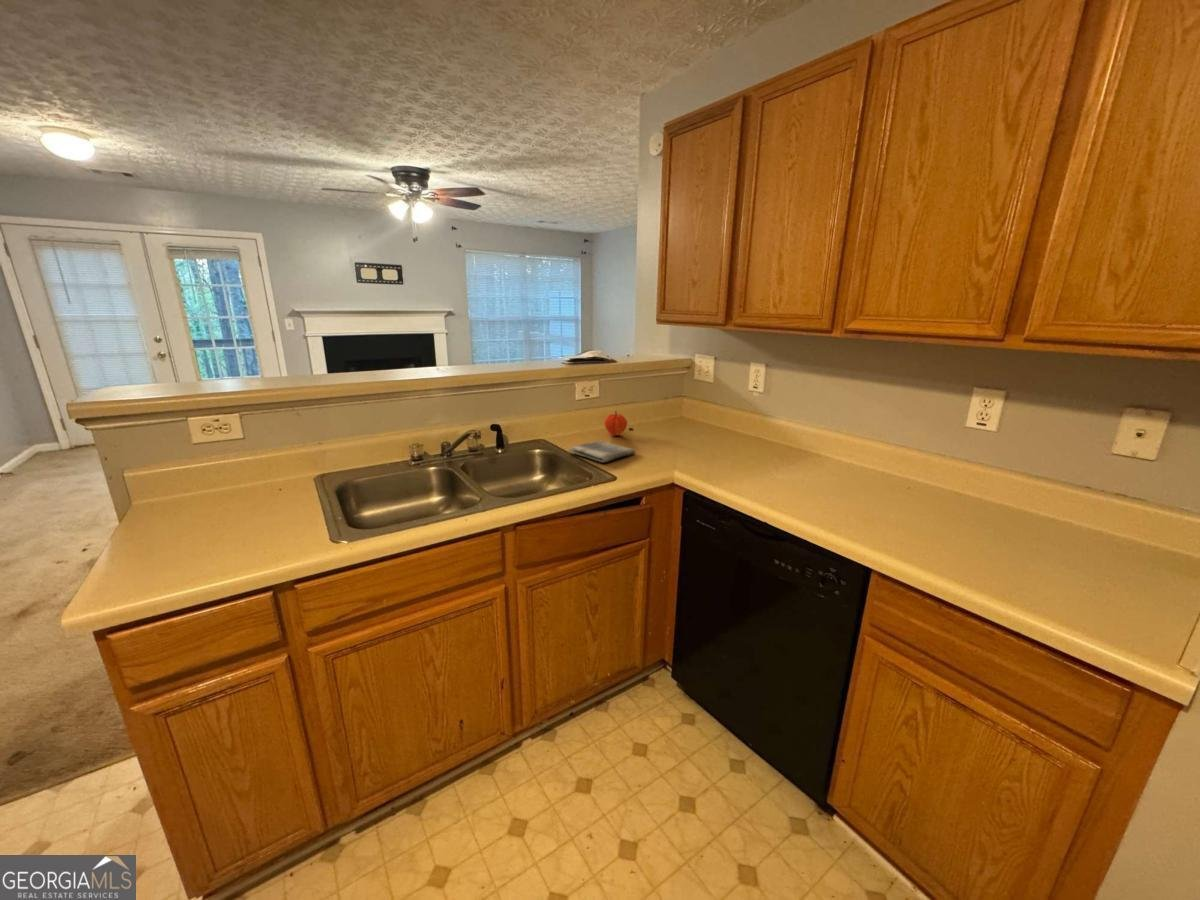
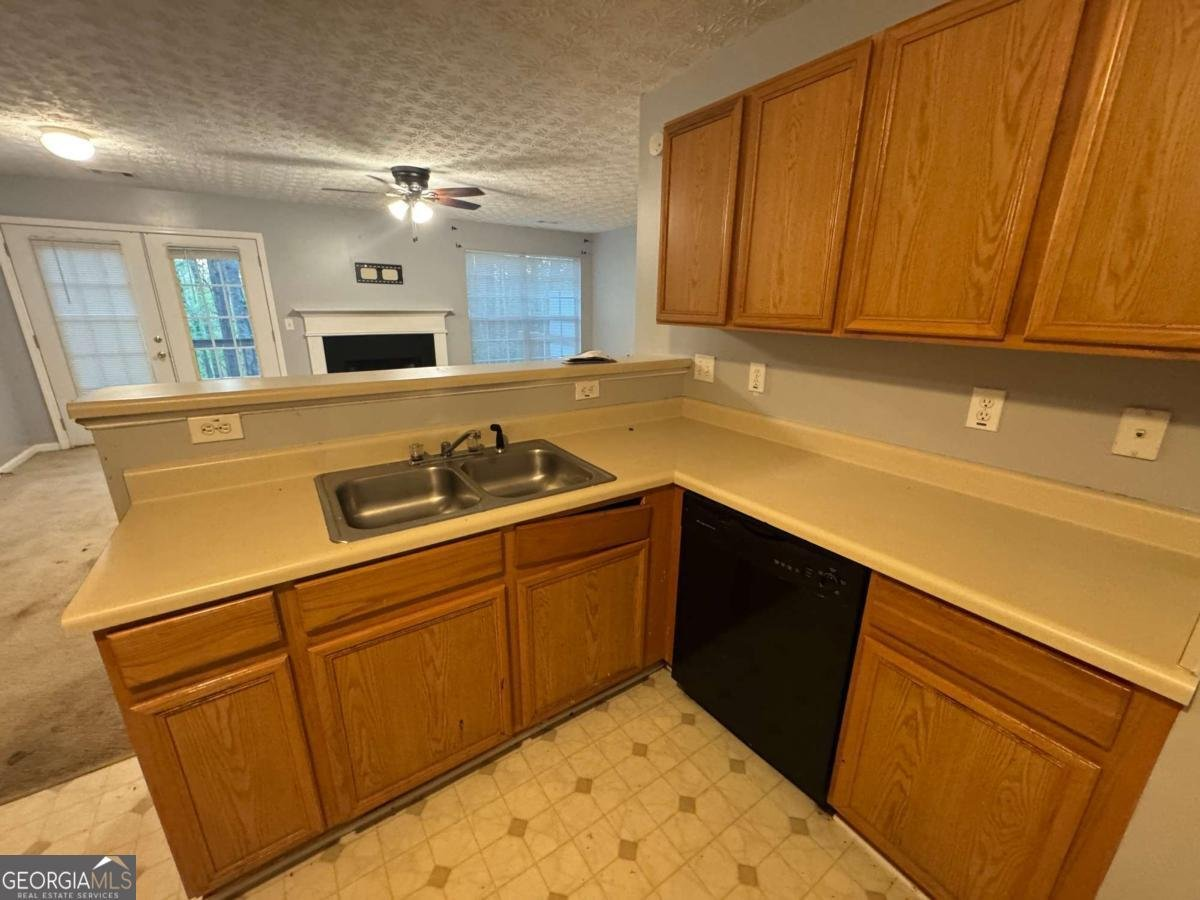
- fruit [603,410,628,437]
- dish towel [568,439,636,463]
